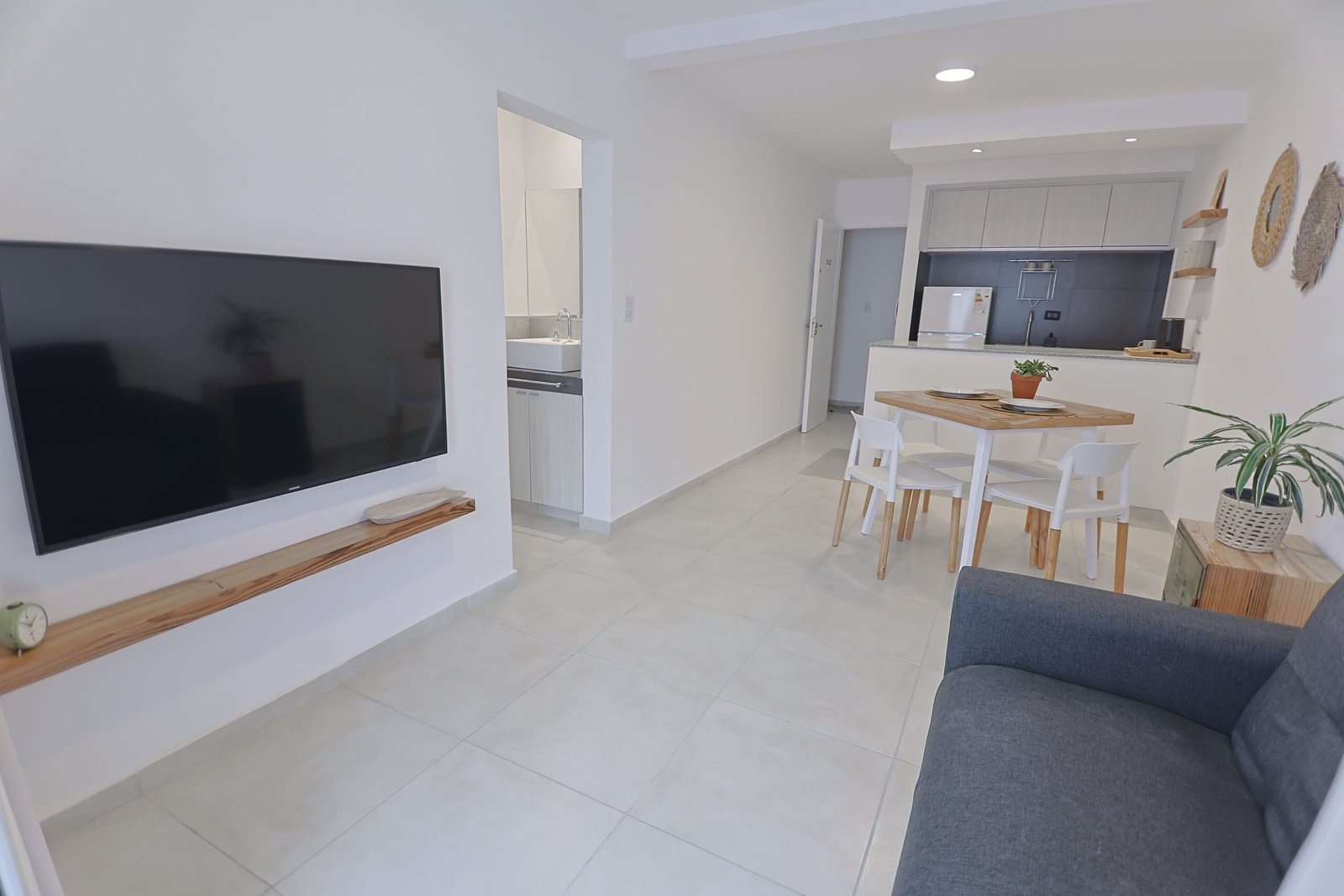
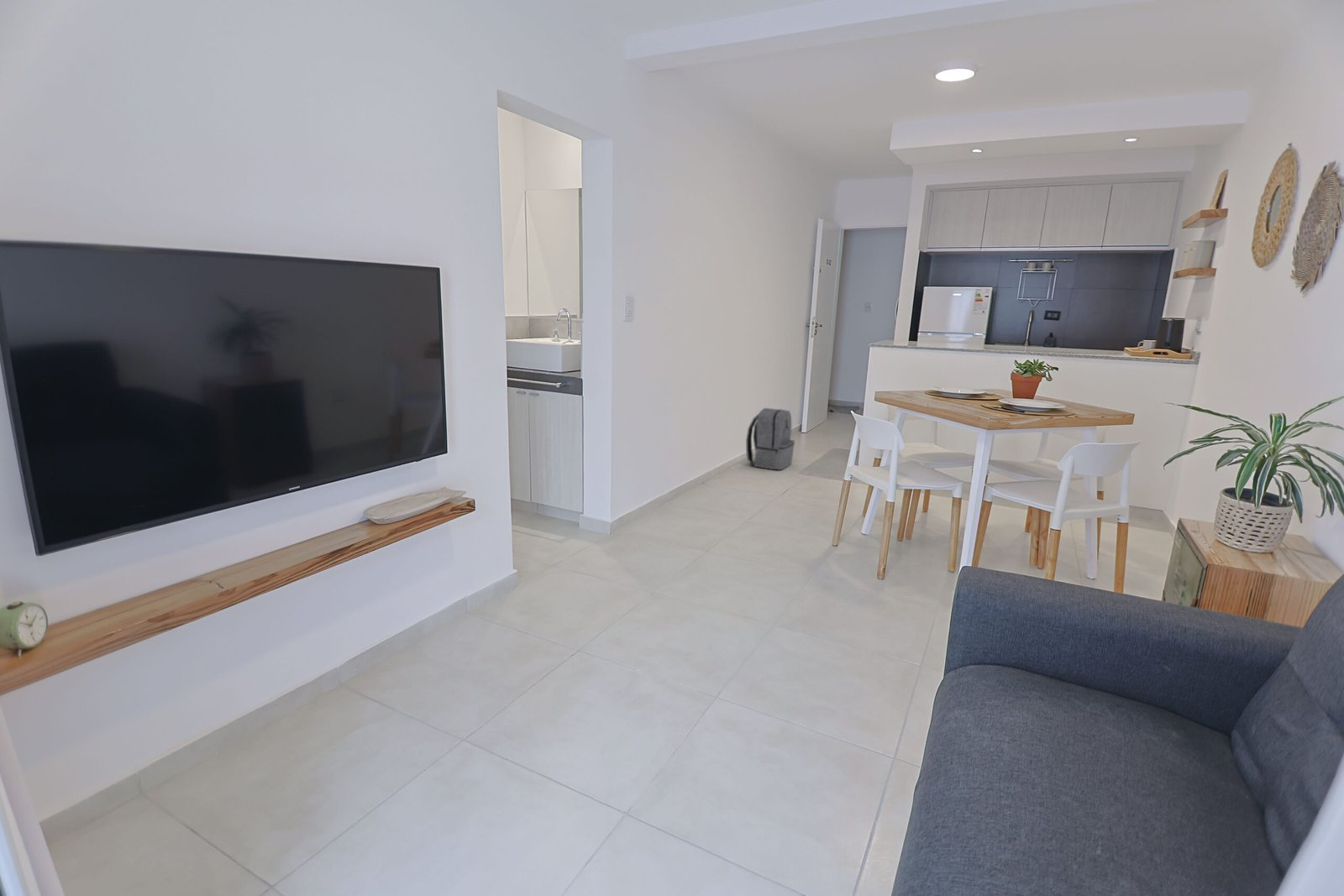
+ backpack [745,407,795,470]
